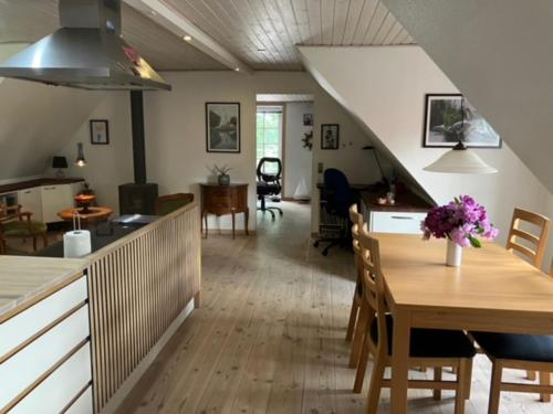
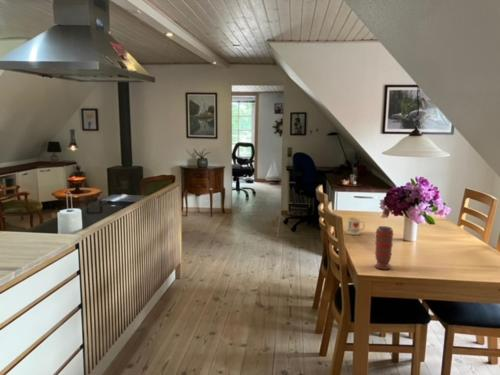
+ mug [346,216,366,236]
+ spice grinder [373,225,395,271]
